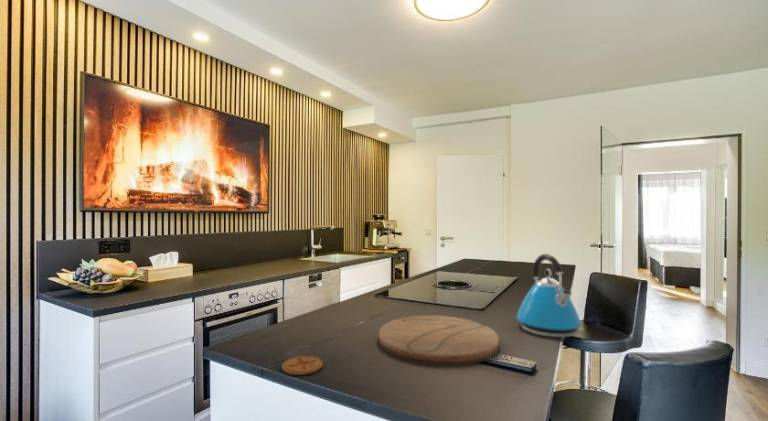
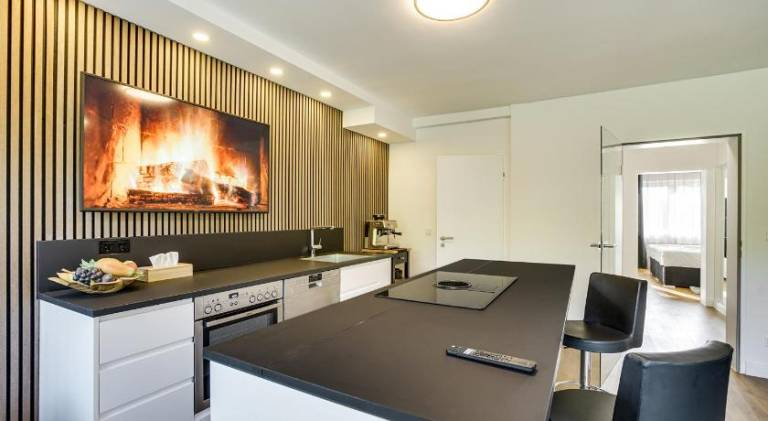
- coaster [281,355,324,376]
- cutting board [378,314,500,367]
- kettle [515,253,582,338]
